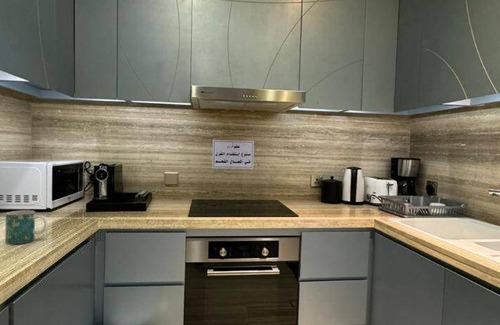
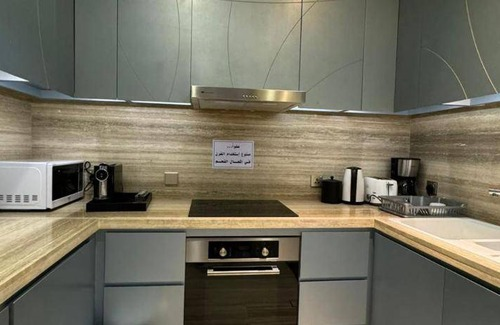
- mug [4,210,48,245]
